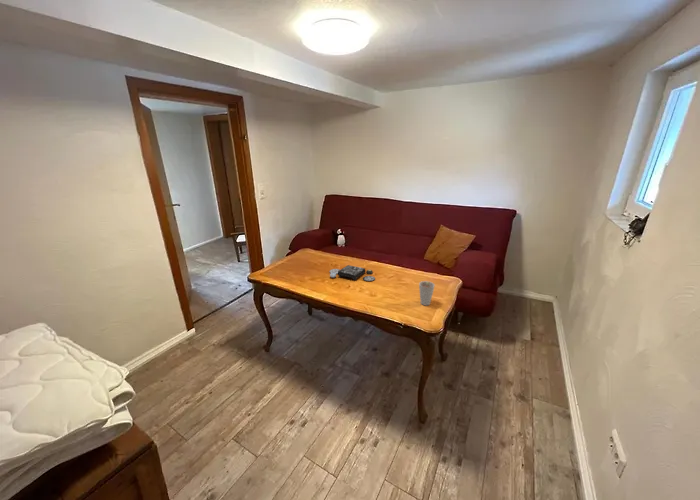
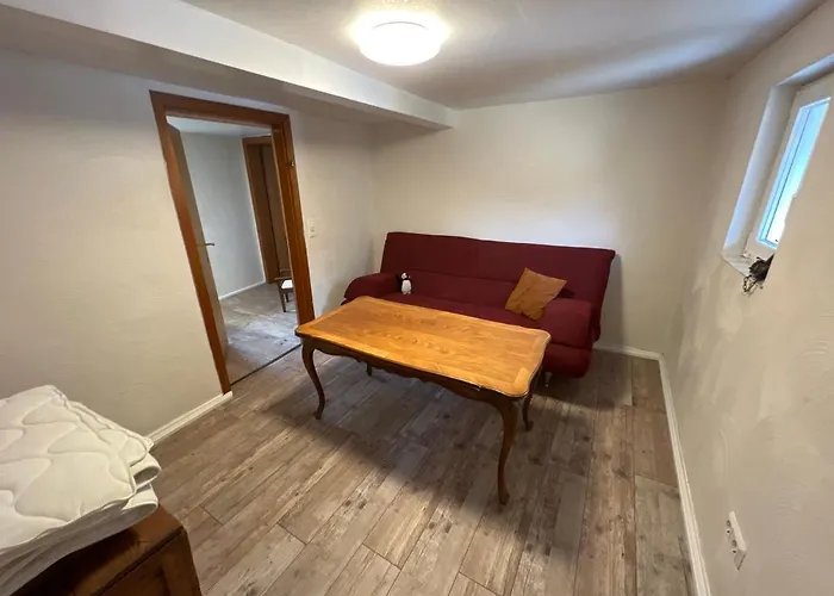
- board game [329,264,376,282]
- cup [418,280,436,306]
